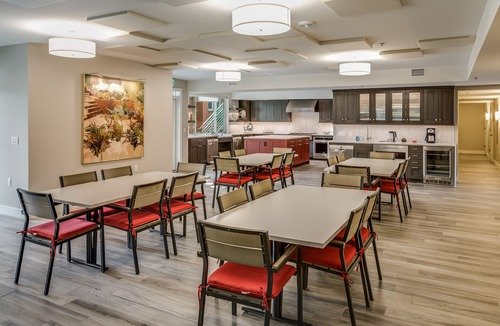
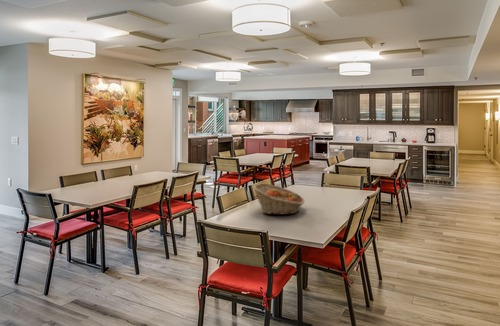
+ fruit basket [252,183,305,216]
